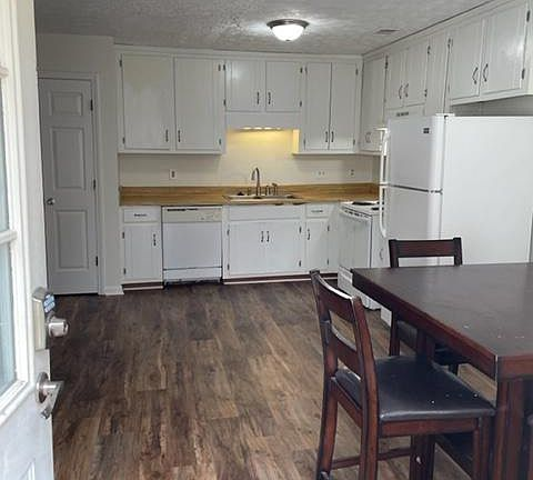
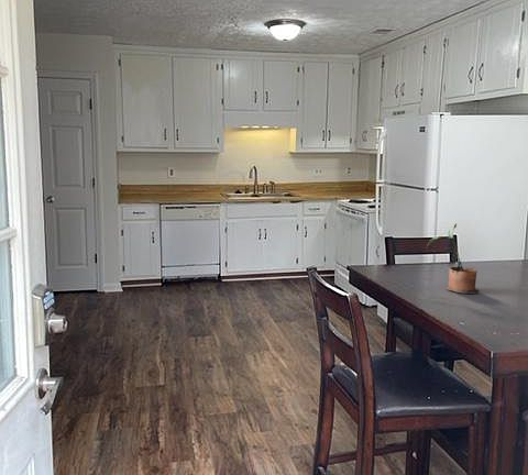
+ potted plant [426,222,480,295]
